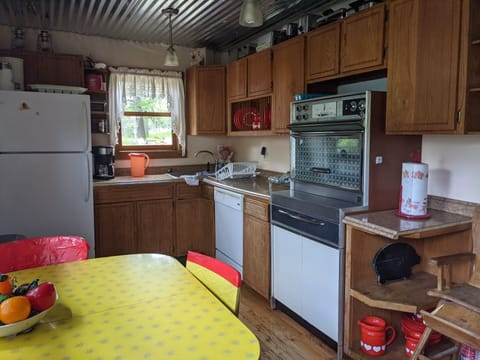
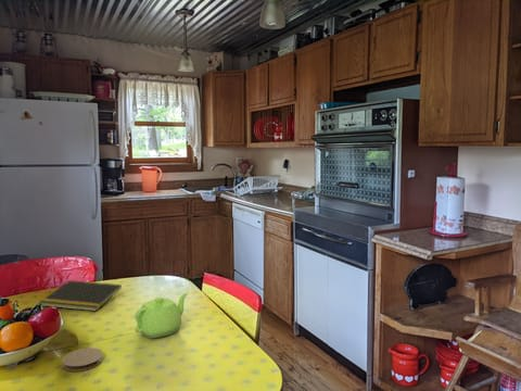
+ coaster [61,348,104,373]
+ teapot [134,292,189,339]
+ notepad [38,279,123,312]
